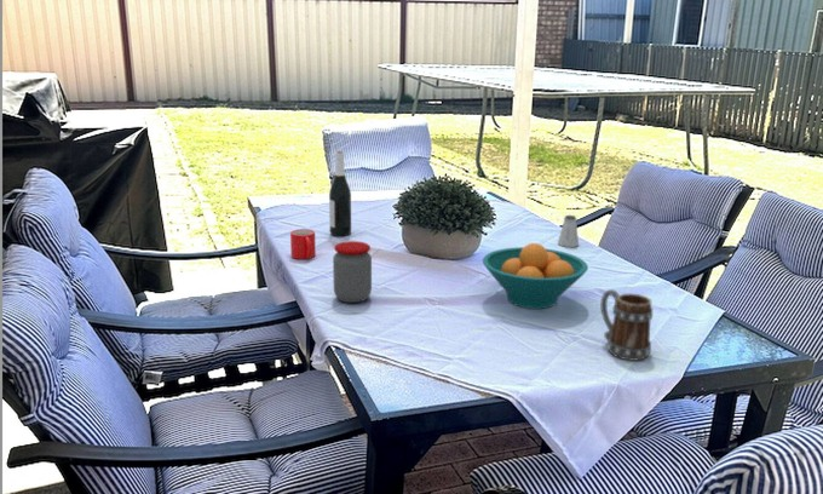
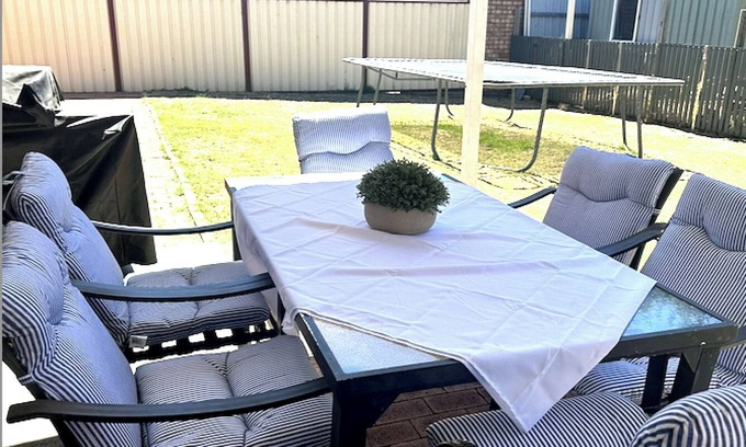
- mug [599,288,654,362]
- mug [289,228,317,260]
- saltshaker [557,214,580,248]
- fruit bowl [482,242,589,310]
- wine bottle [328,150,352,237]
- jar [332,240,373,304]
